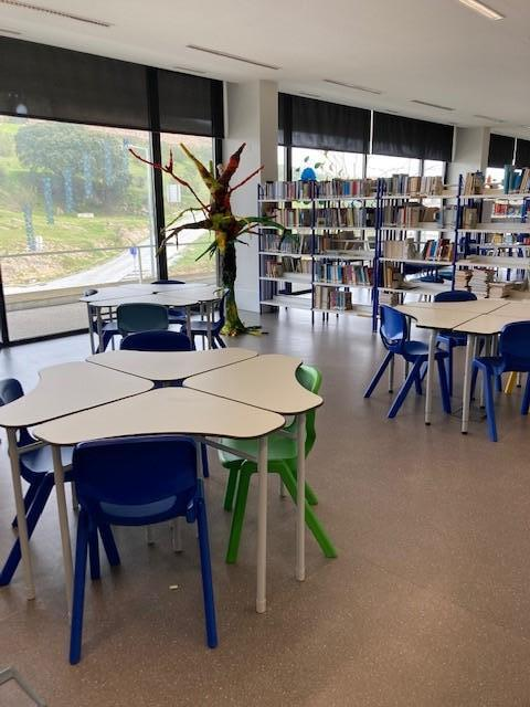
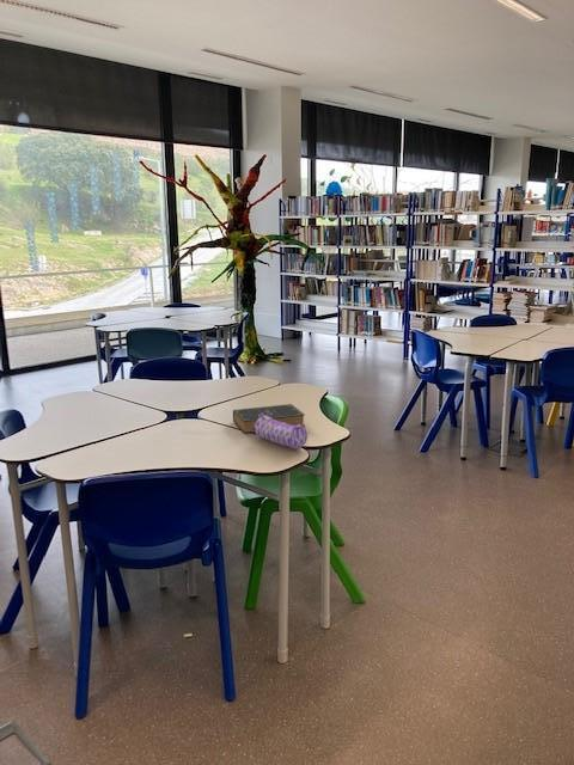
+ pencil case [252,414,309,451]
+ book [232,403,306,435]
